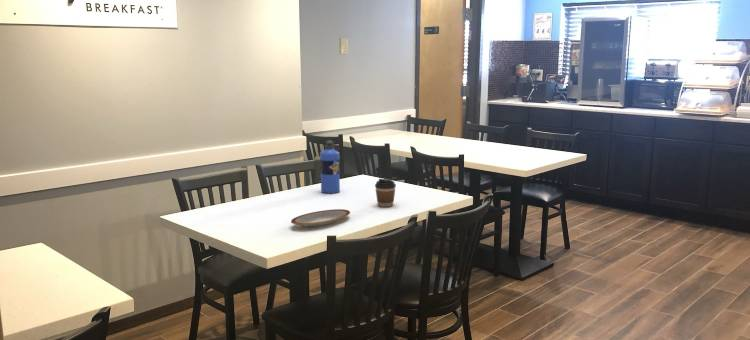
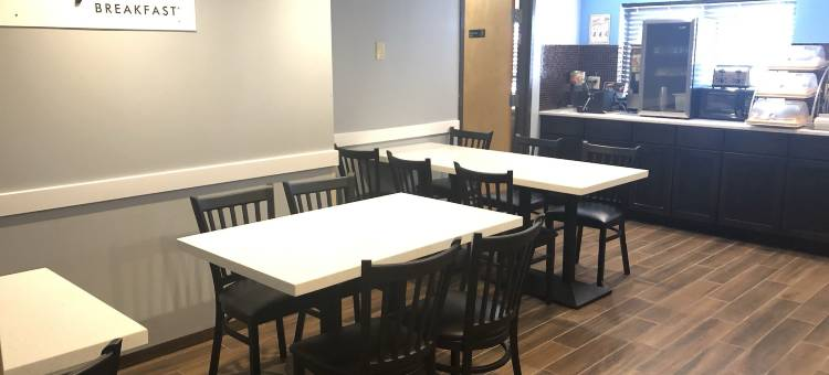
- water bottle [319,139,341,194]
- plate [290,208,351,227]
- coffee cup [374,178,397,208]
